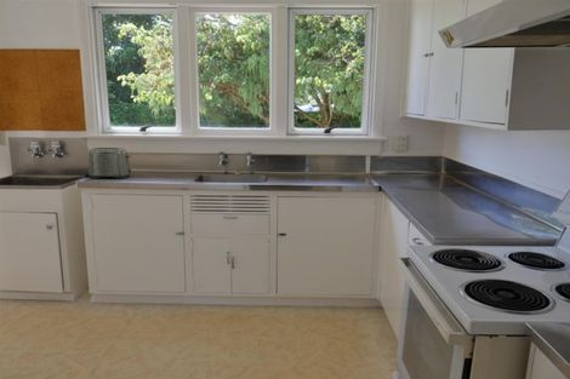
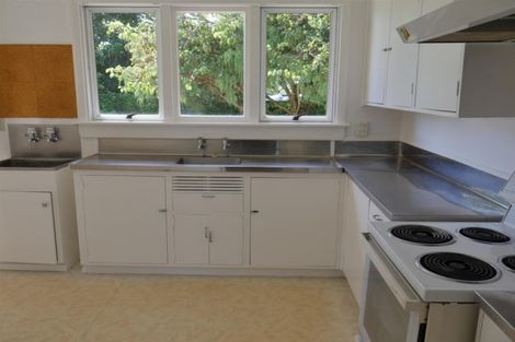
- toaster [84,147,132,179]
